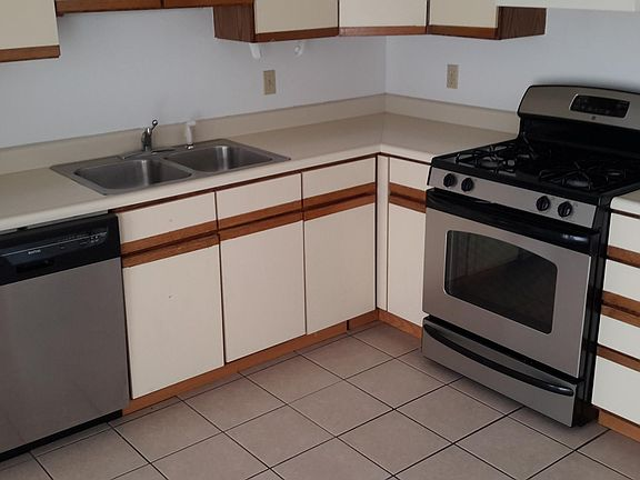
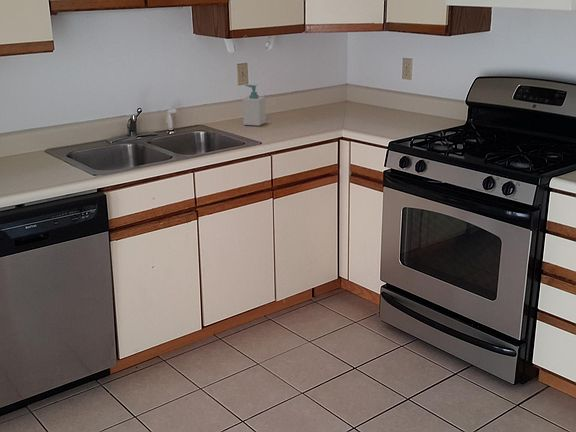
+ soap bottle [242,84,267,127]
